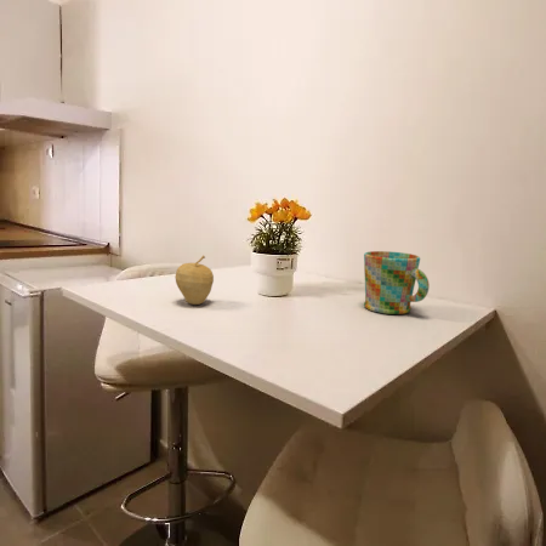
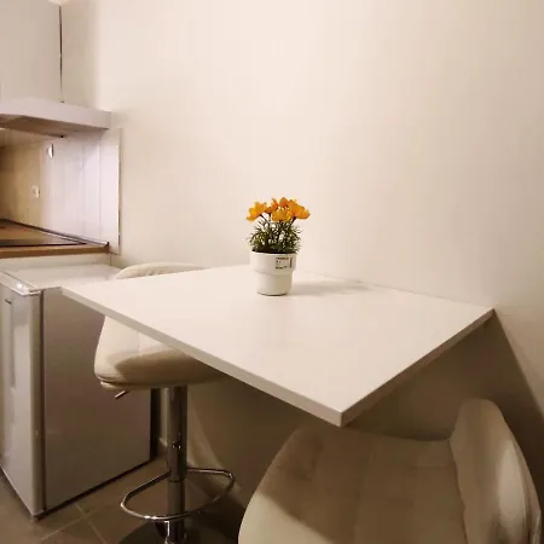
- fruit [174,254,215,306]
- mug [363,250,431,315]
